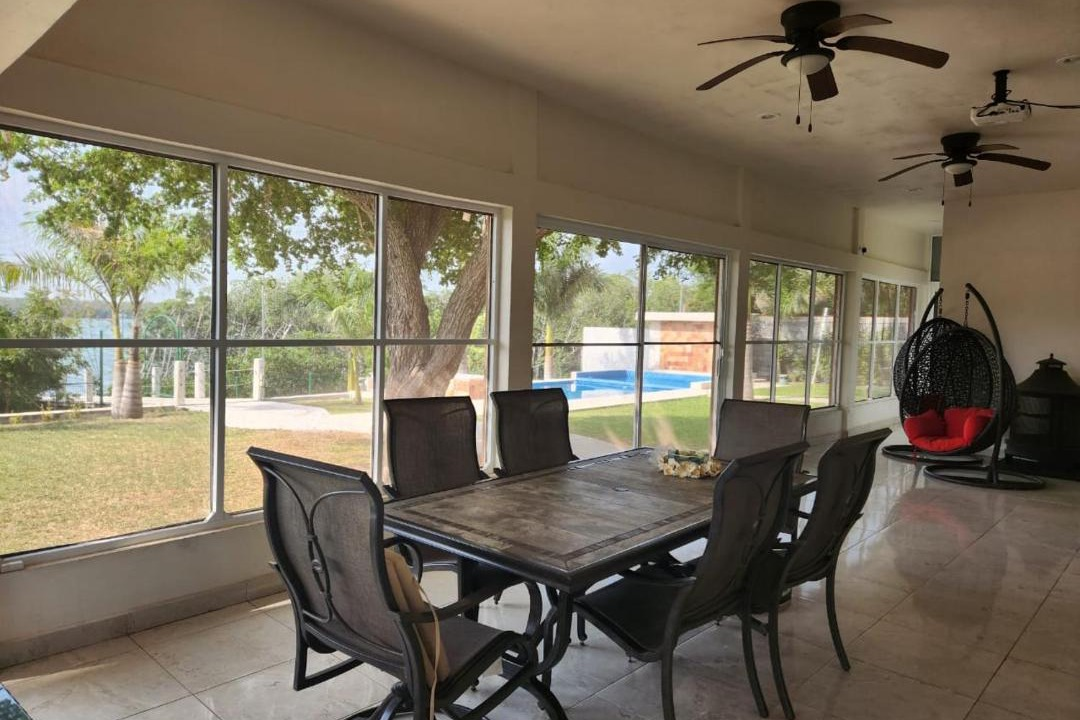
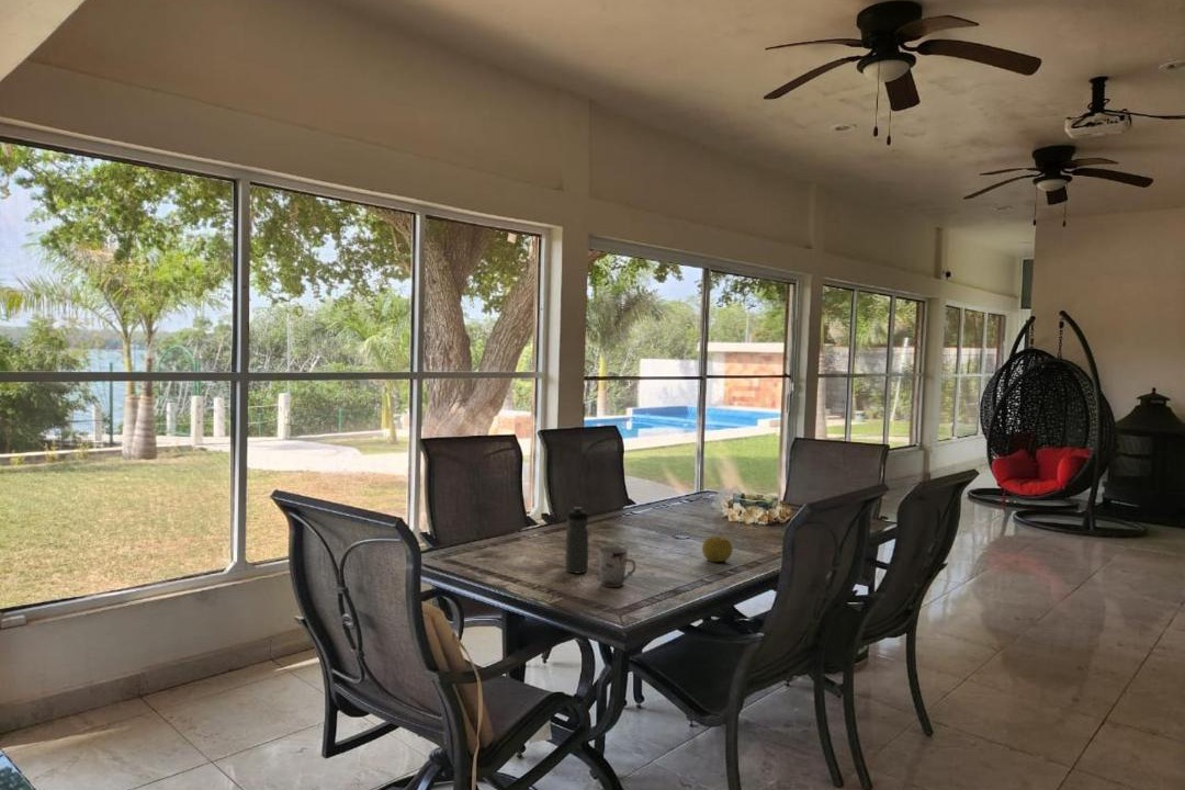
+ cup [597,545,637,588]
+ fruit [701,535,734,563]
+ water bottle [564,506,590,574]
